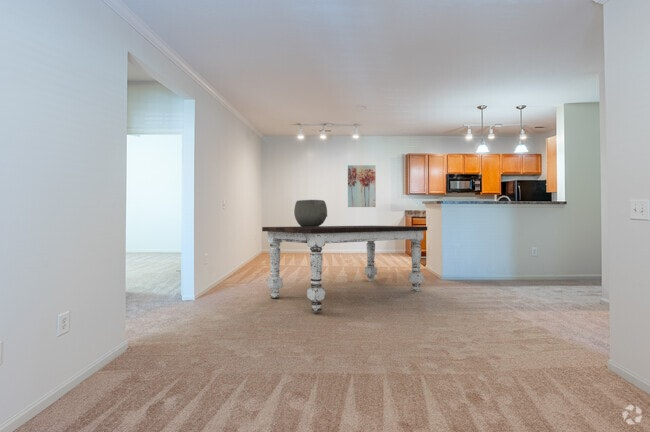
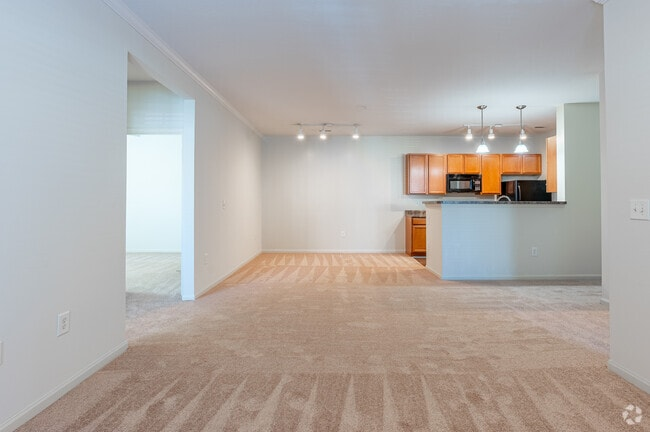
- wall art [347,164,377,208]
- dining table [261,225,428,312]
- ceramic pot [293,199,328,227]
